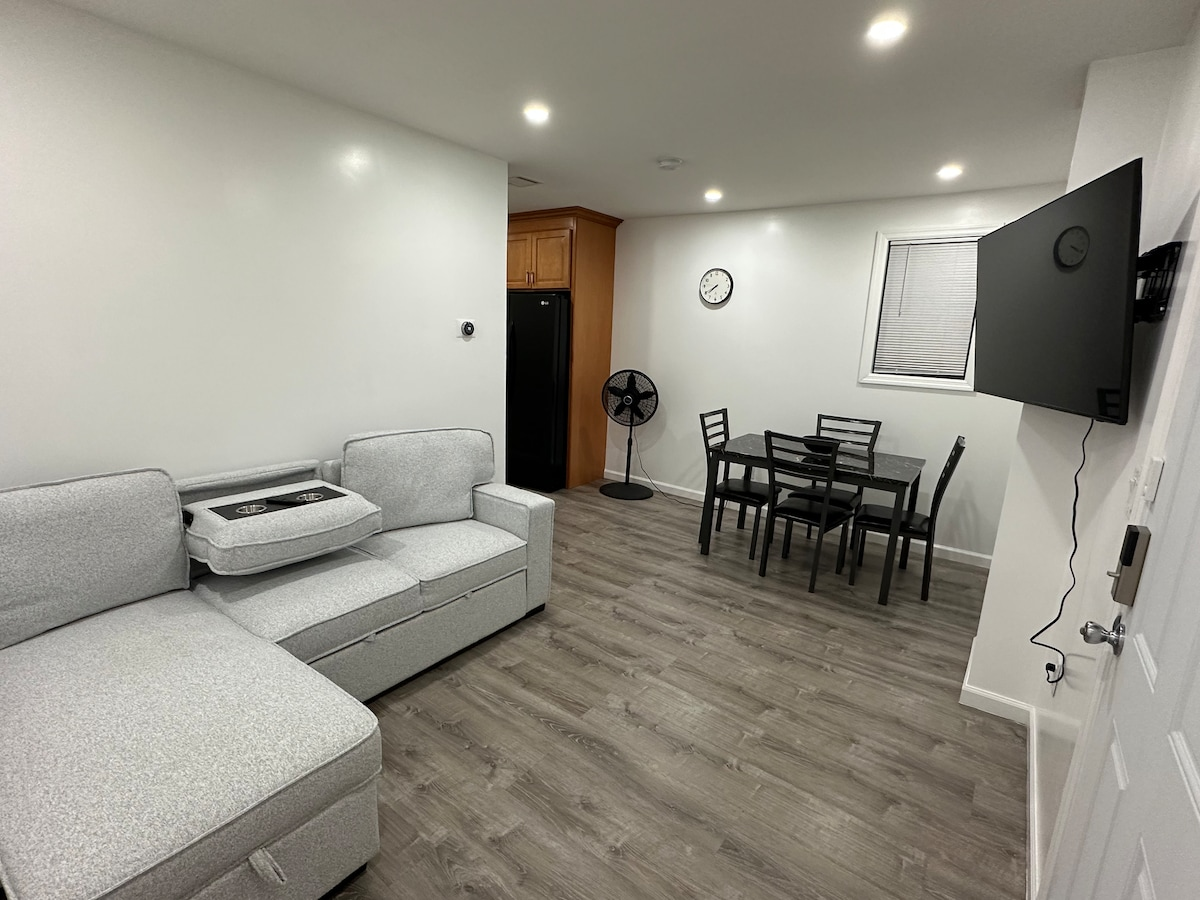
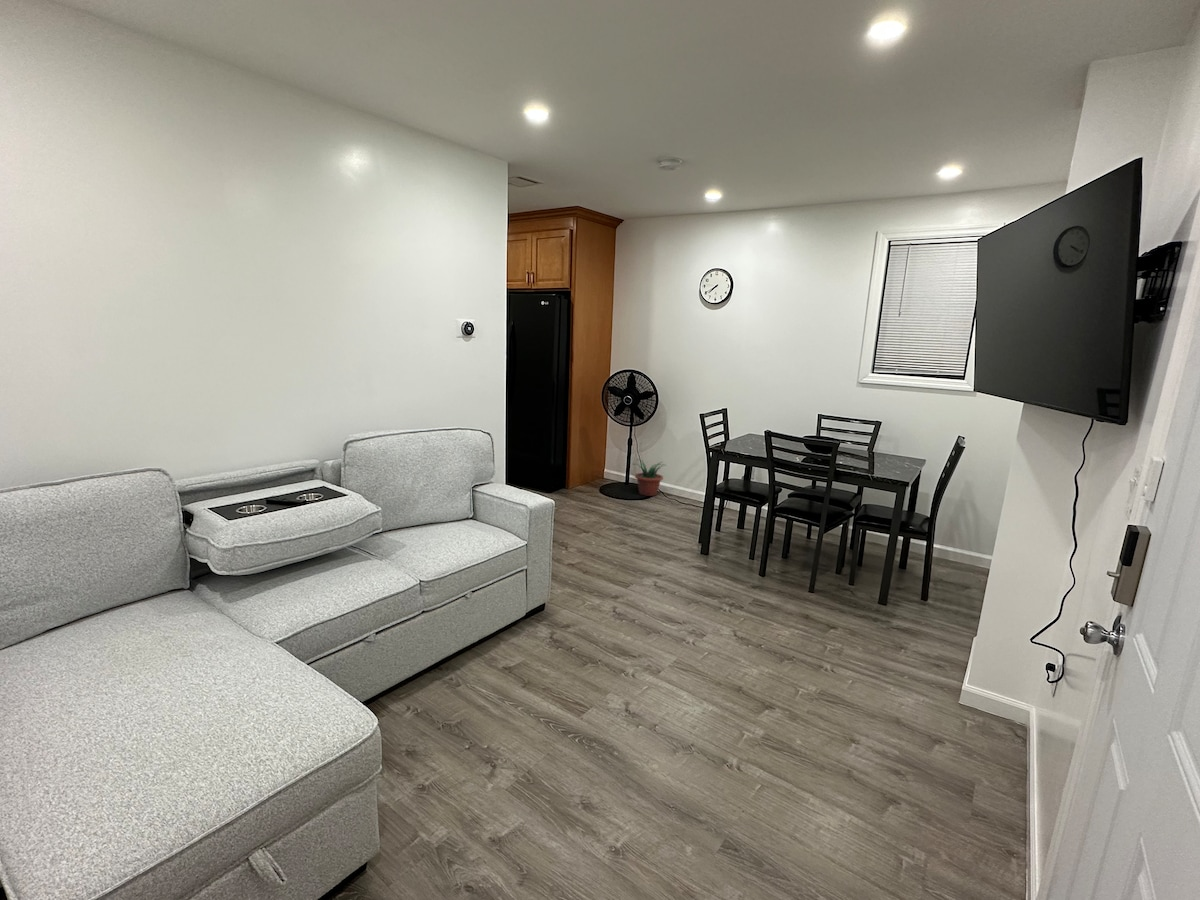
+ potted plant [631,458,668,497]
